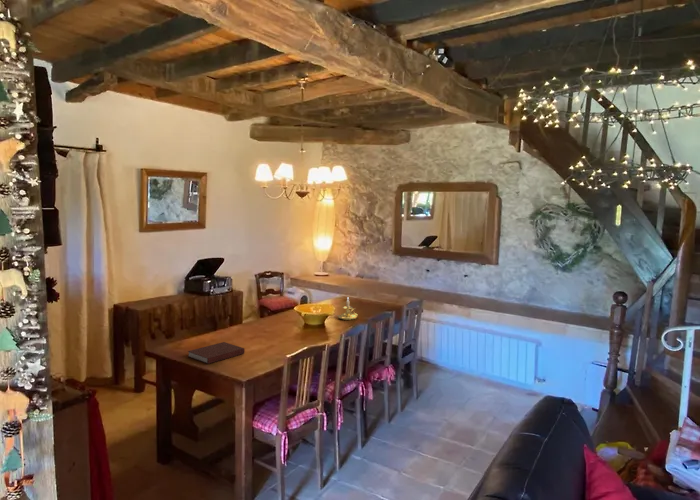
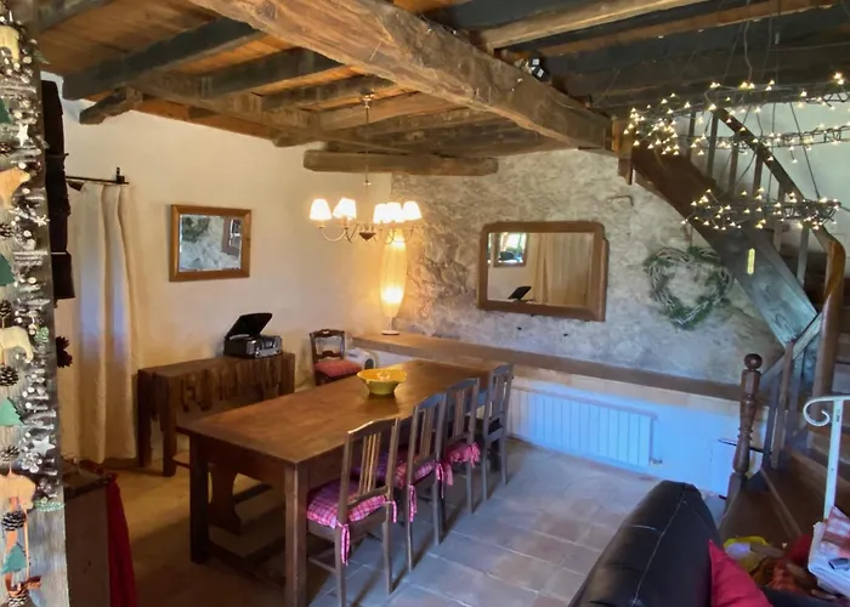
- candle holder [337,298,359,321]
- notebook [187,341,246,365]
